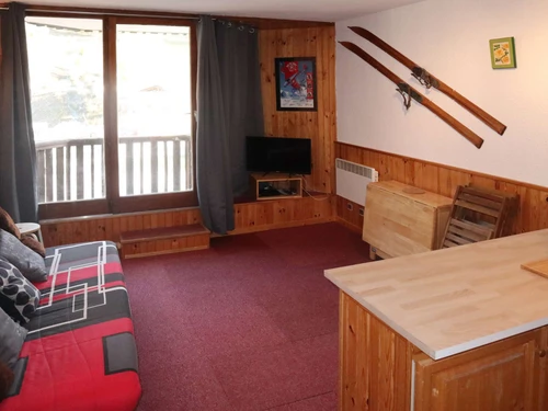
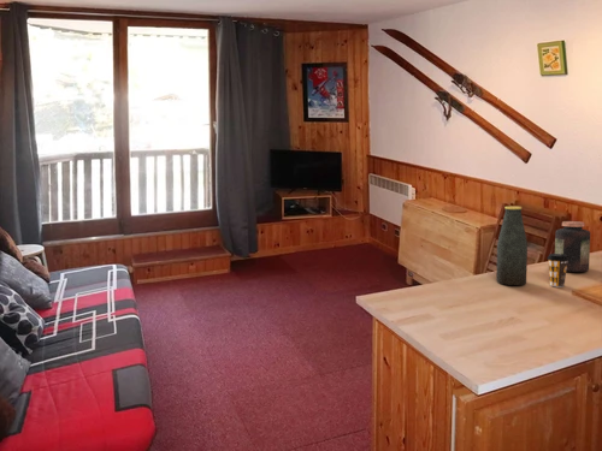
+ bottle [495,206,529,286]
+ jar [554,220,591,273]
+ coffee cup [547,253,568,287]
